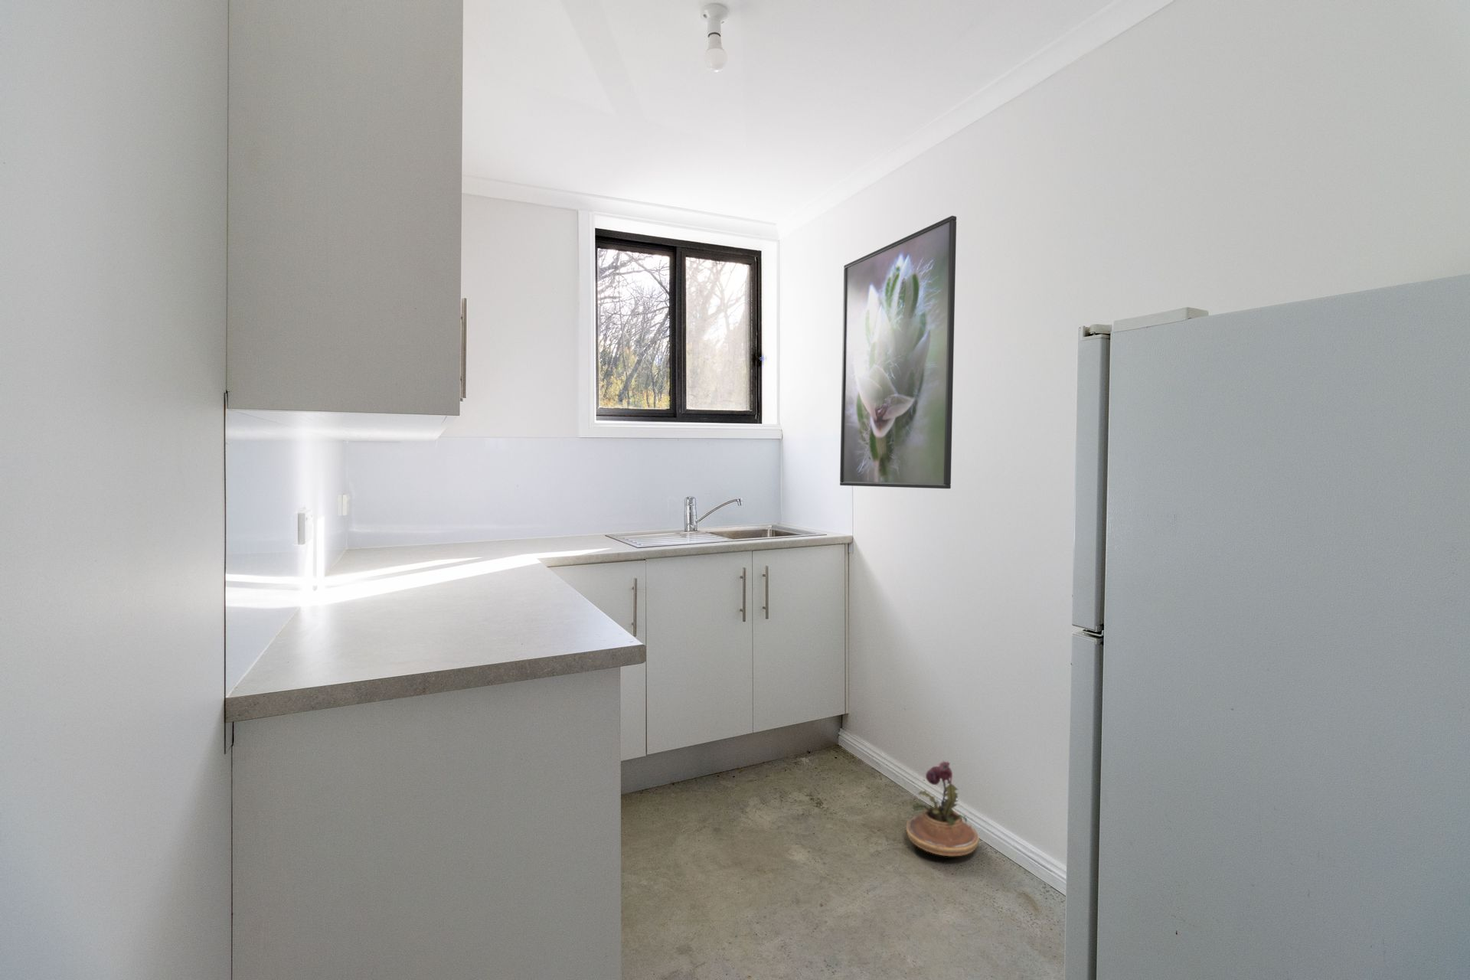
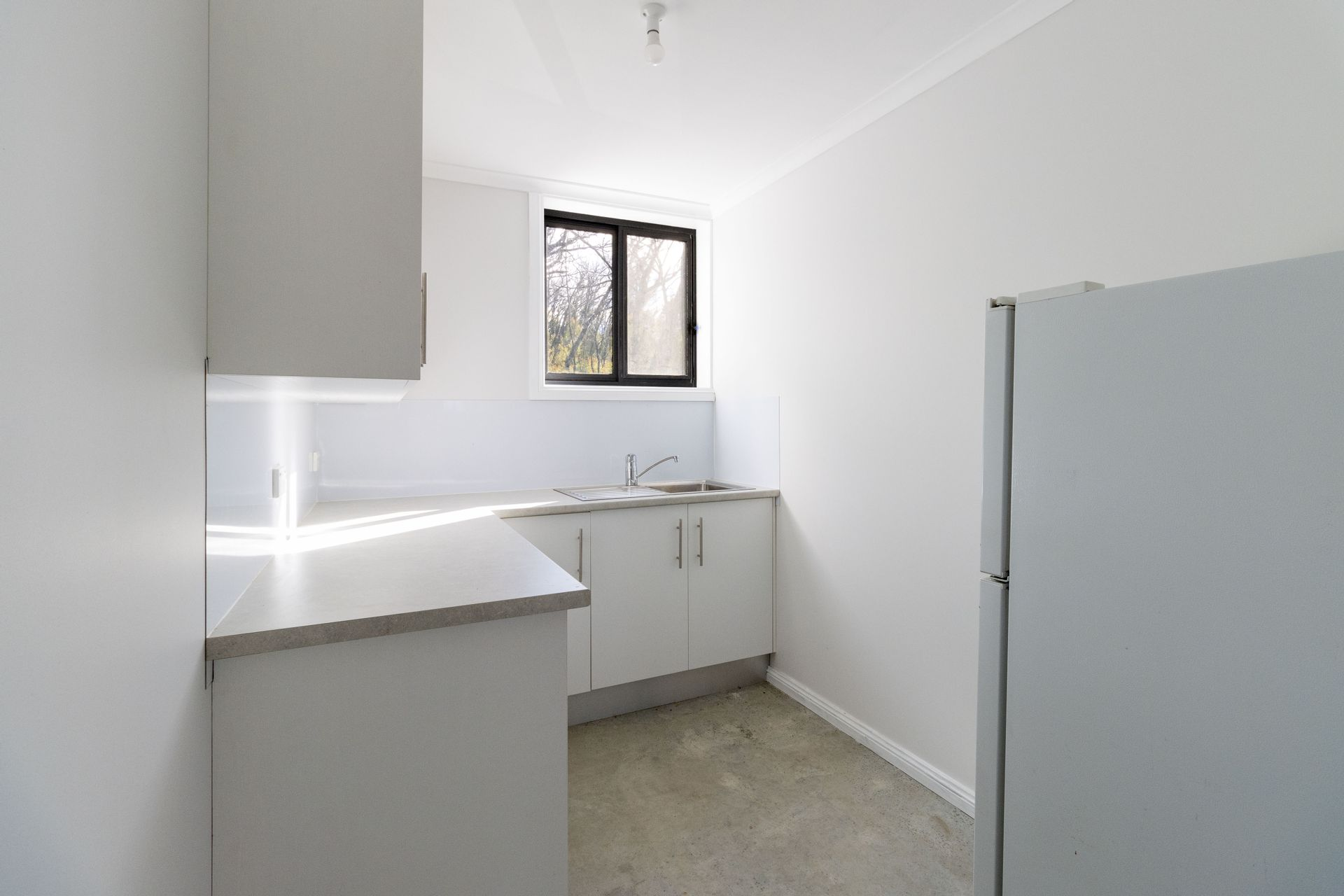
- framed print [839,215,957,489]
- potted plant [906,759,979,856]
